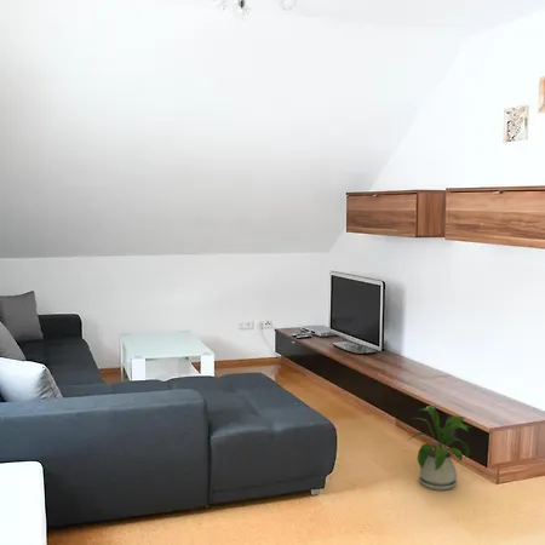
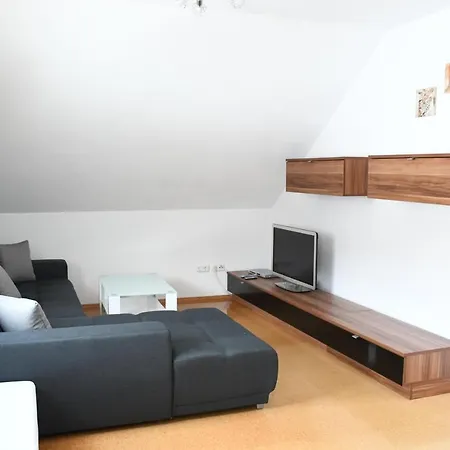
- house plant [408,405,474,492]
